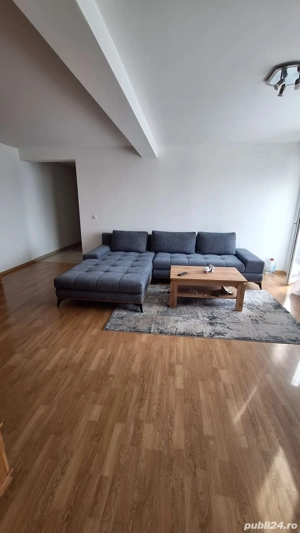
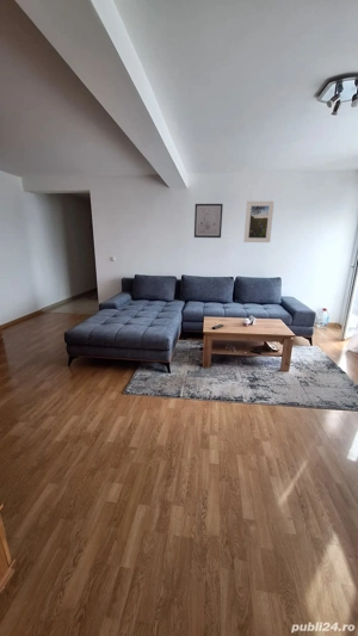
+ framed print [242,200,276,243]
+ wall art [193,203,224,239]
